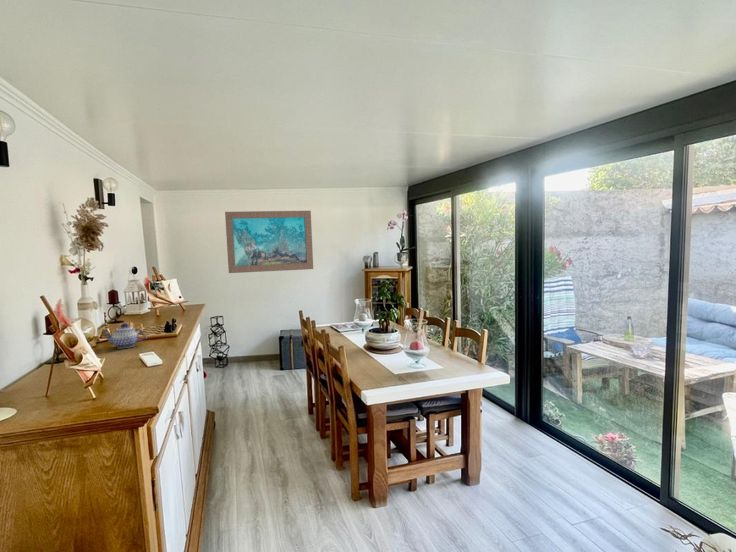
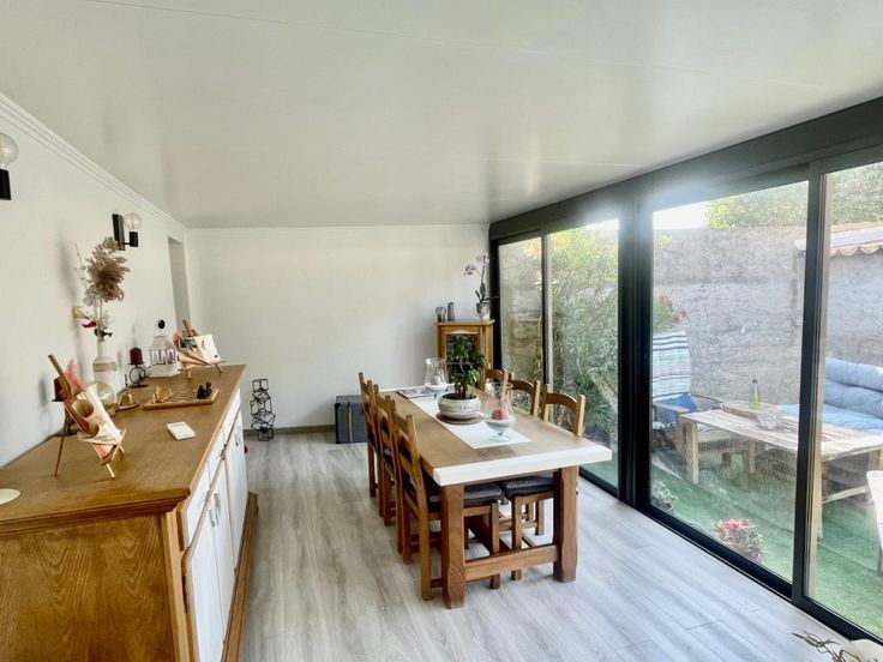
- teapot [101,322,148,349]
- wall art [224,210,314,274]
